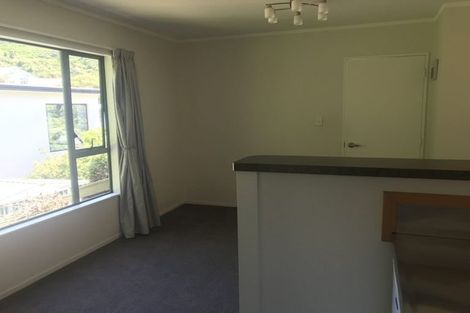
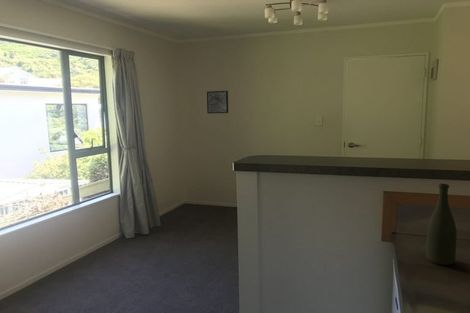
+ wall art [206,90,229,114]
+ bottle [425,183,458,266]
